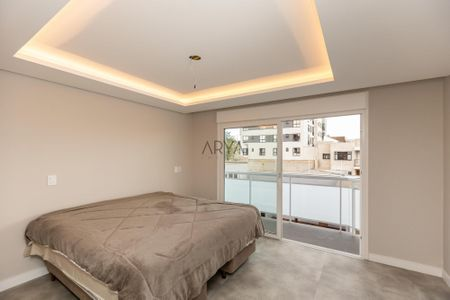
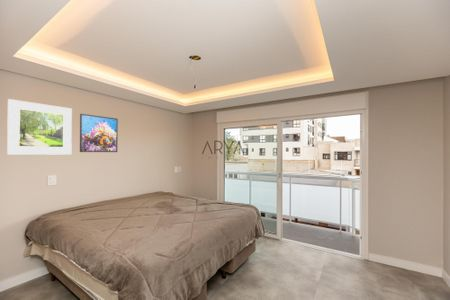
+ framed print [79,113,119,153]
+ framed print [6,98,73,156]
